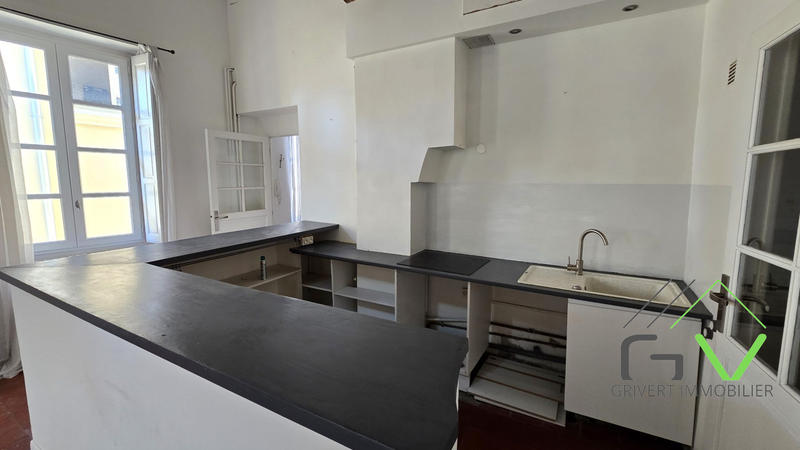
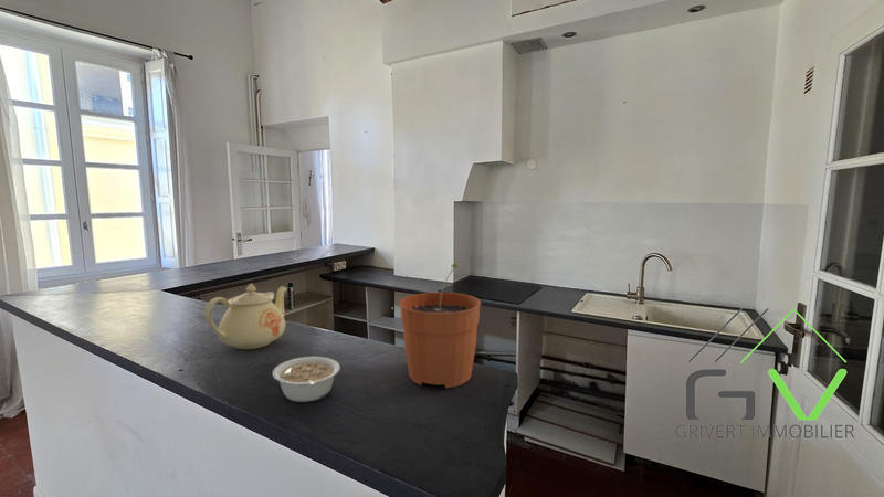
+ plant pot [399,262,482,390]
+ legume [272,356,341,403]
+ teapot [204,283,288,350]
